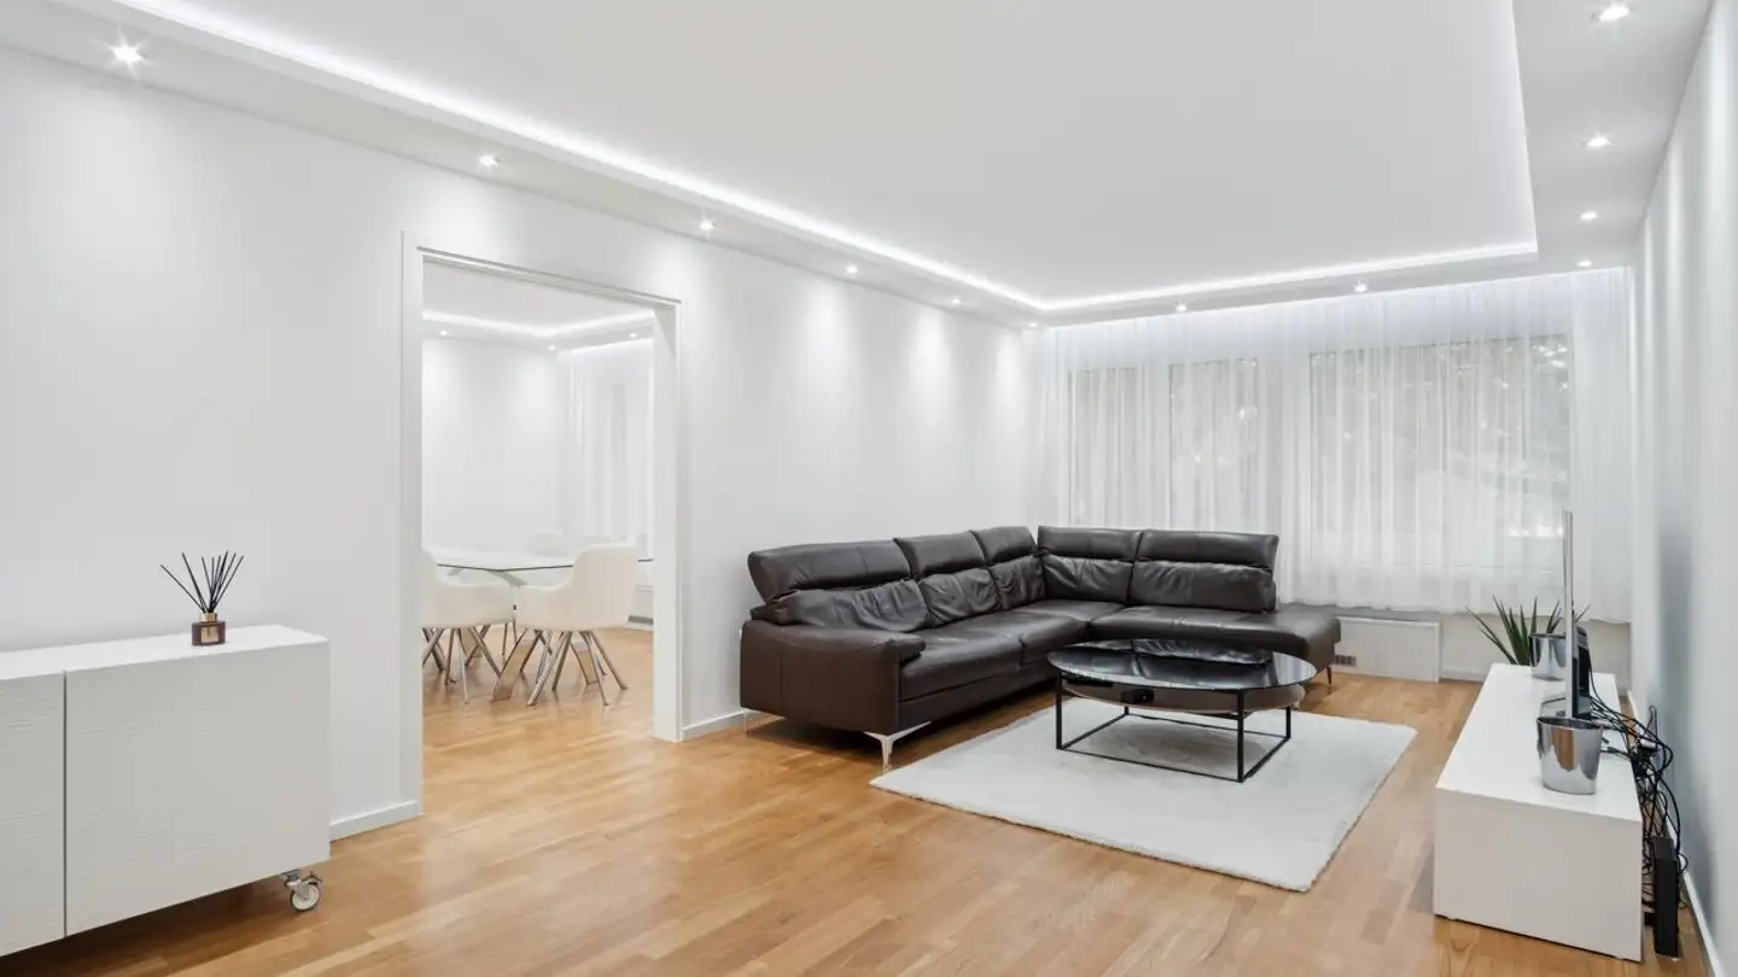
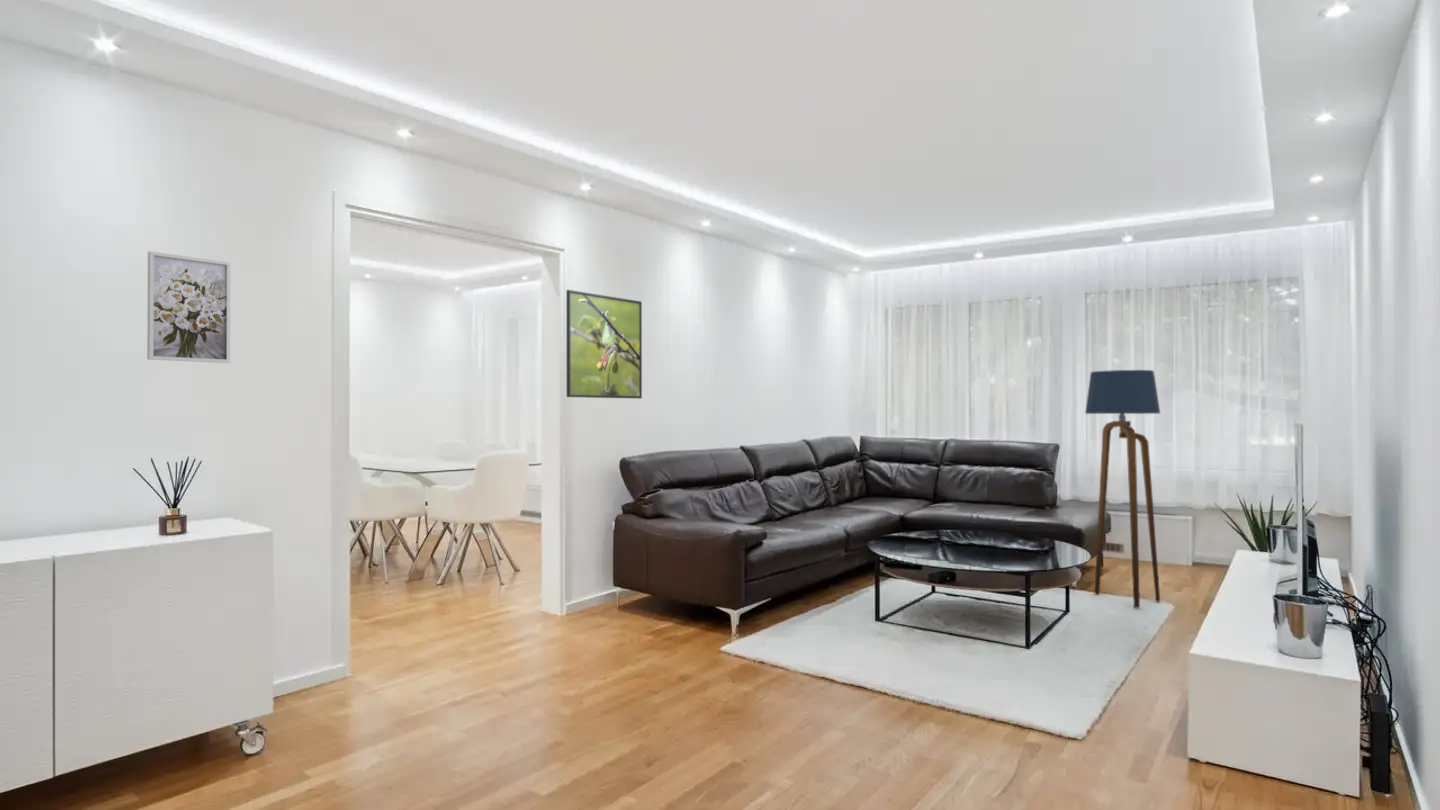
+ wall art [146,250,231,364]
+ floor lamp [1084,369,1161,609]
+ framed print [566,289,643,400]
